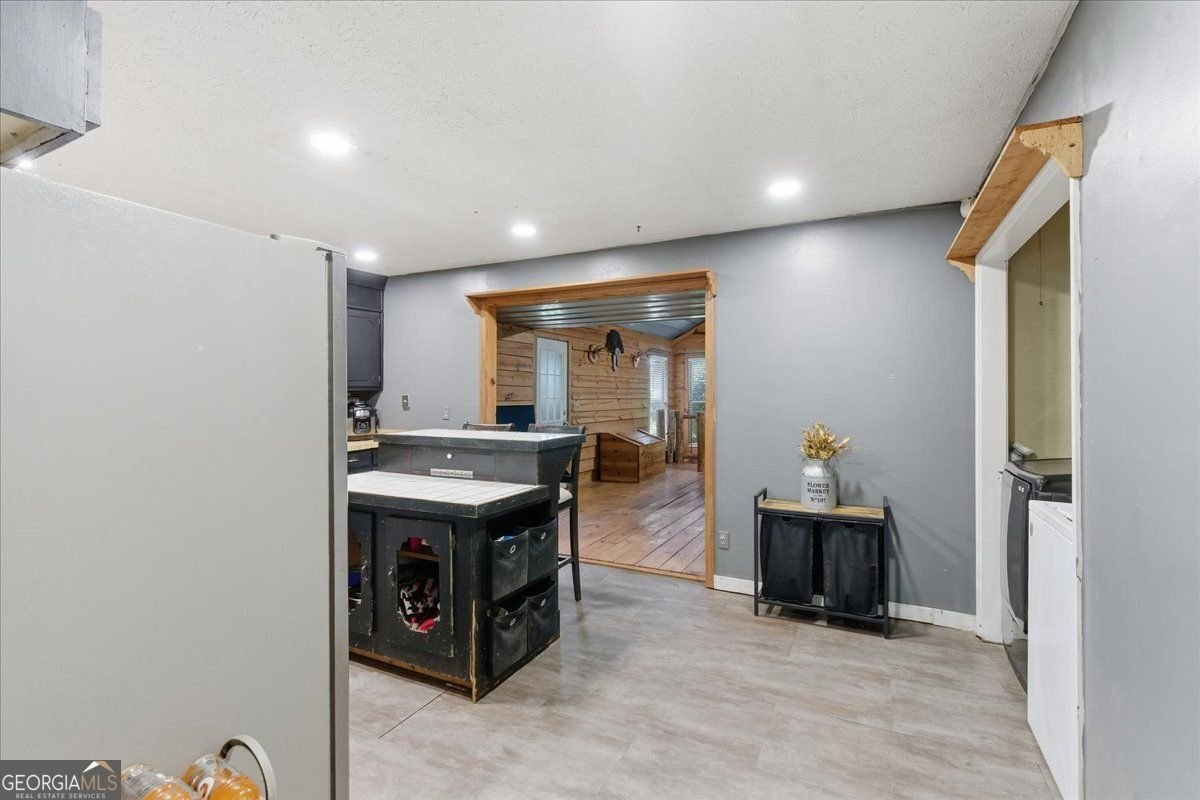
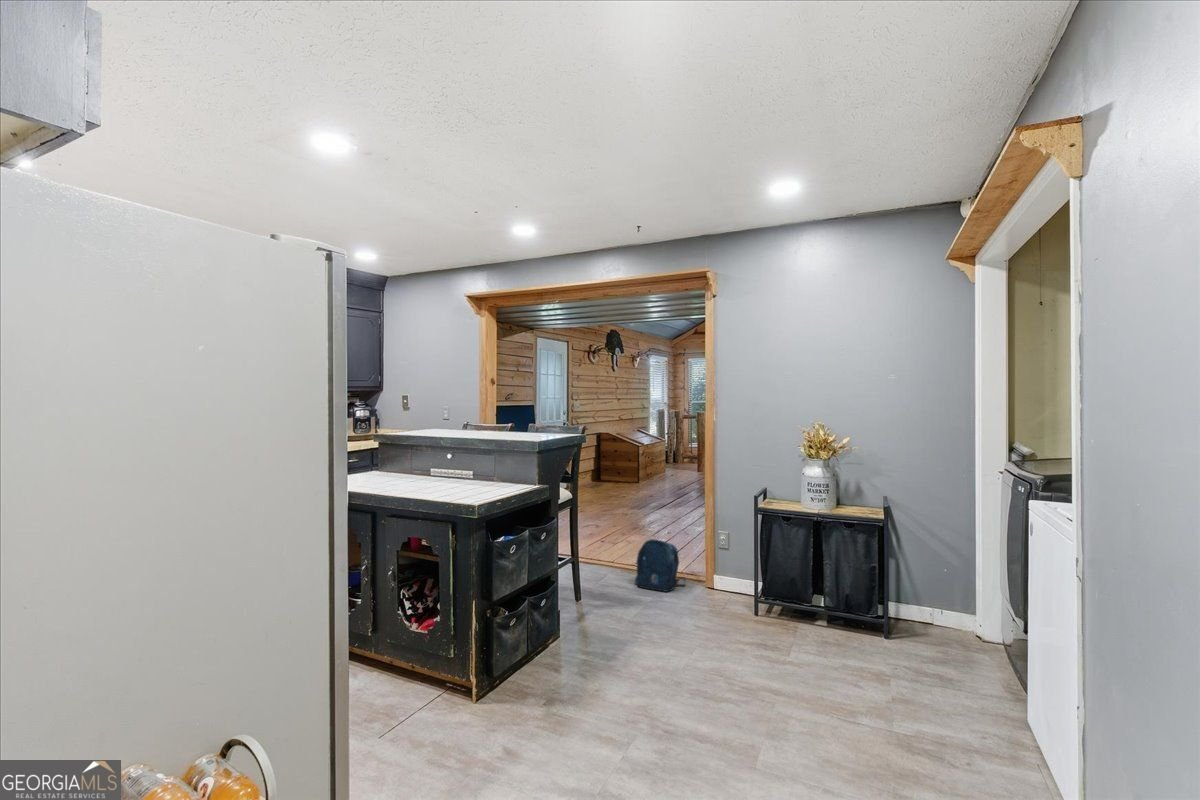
+ backpack [634,538,686,593]
